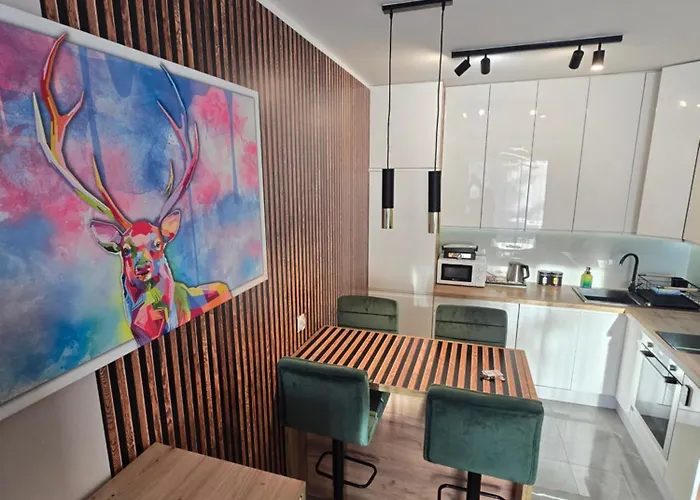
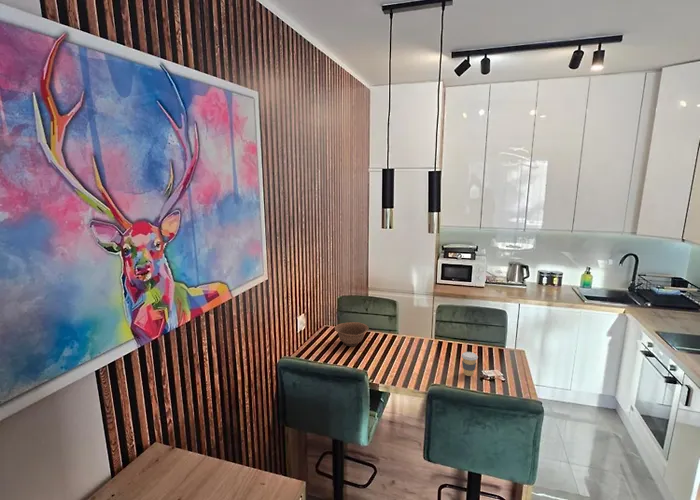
+ bowl [334,321,370,347]
+ coffee cup [461,351,479,377]
